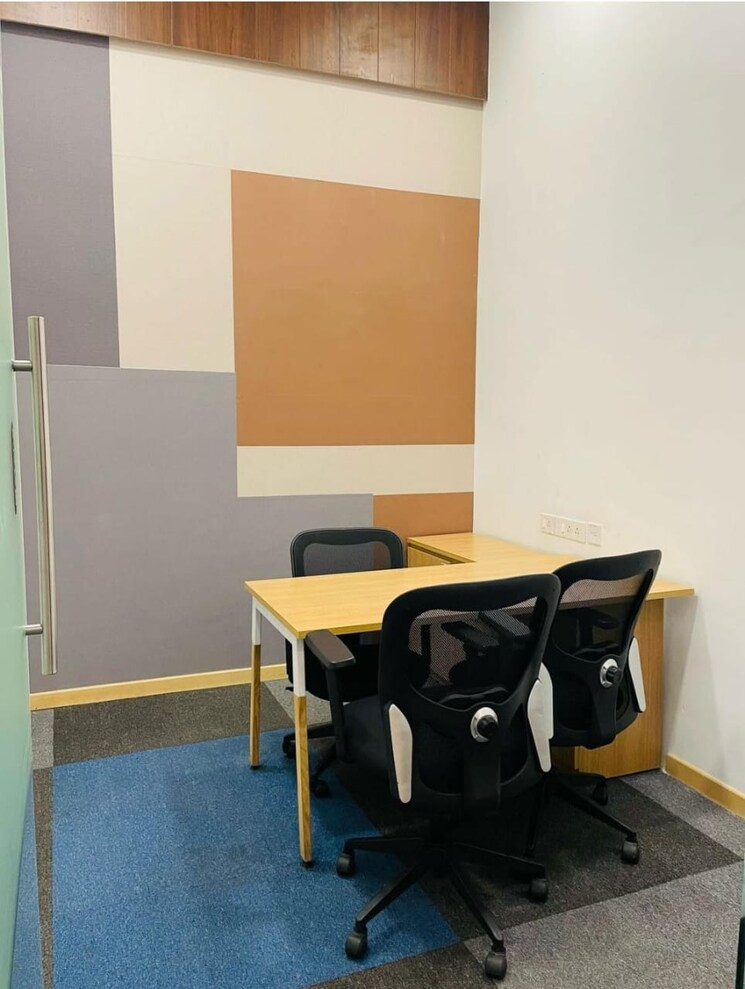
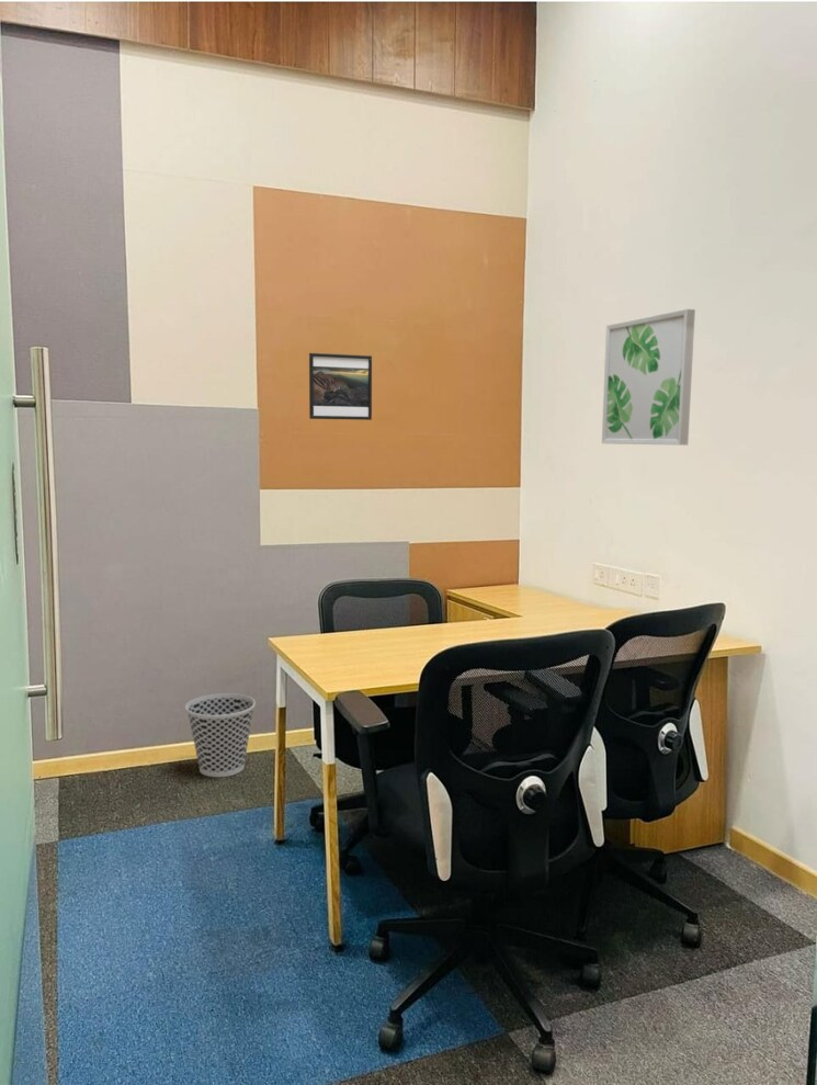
+ wastebasket [184,692,257,778]
+ wall art [601,308,696,447]
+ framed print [308,352,373,421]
